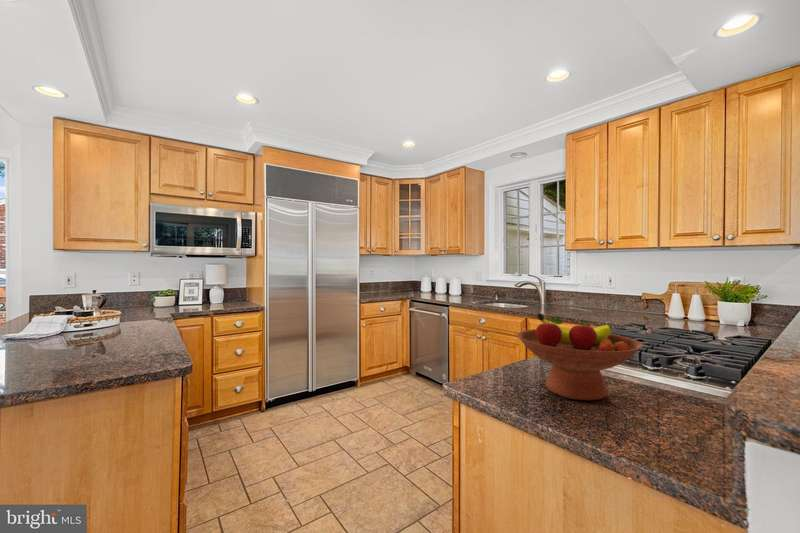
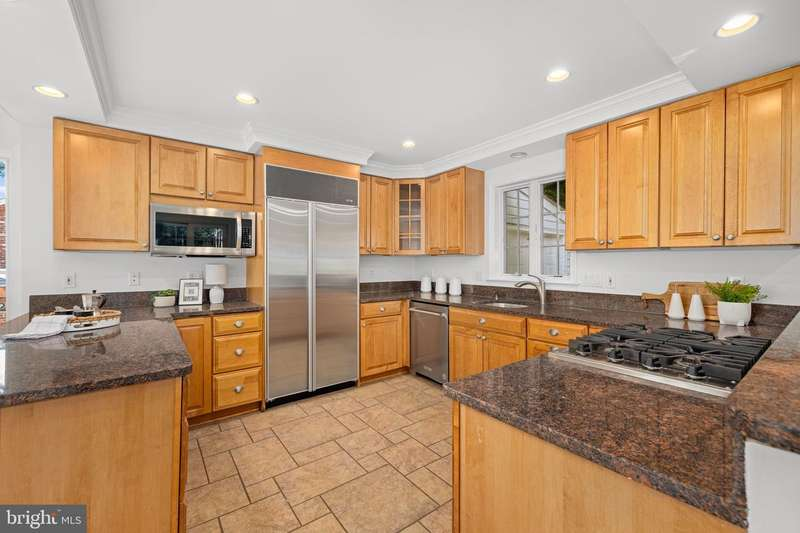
- fruit bowl [516,312,644,401]
